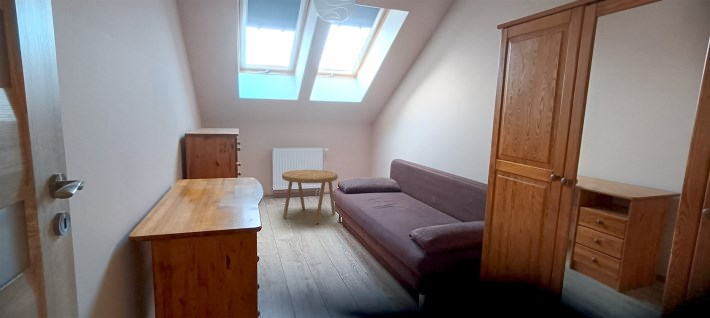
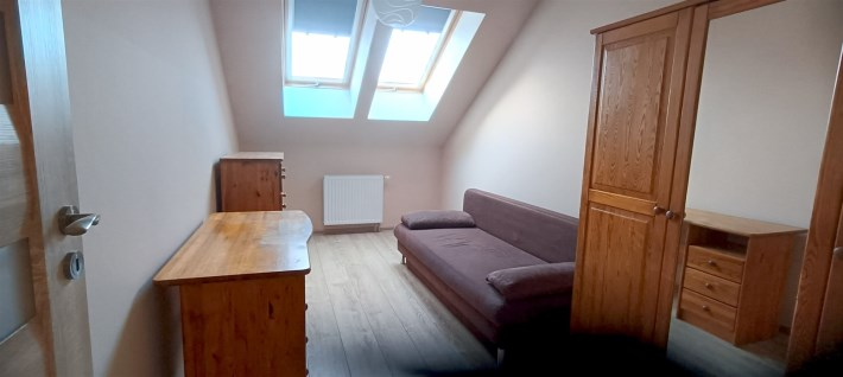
- side table [281,169,339,225]
